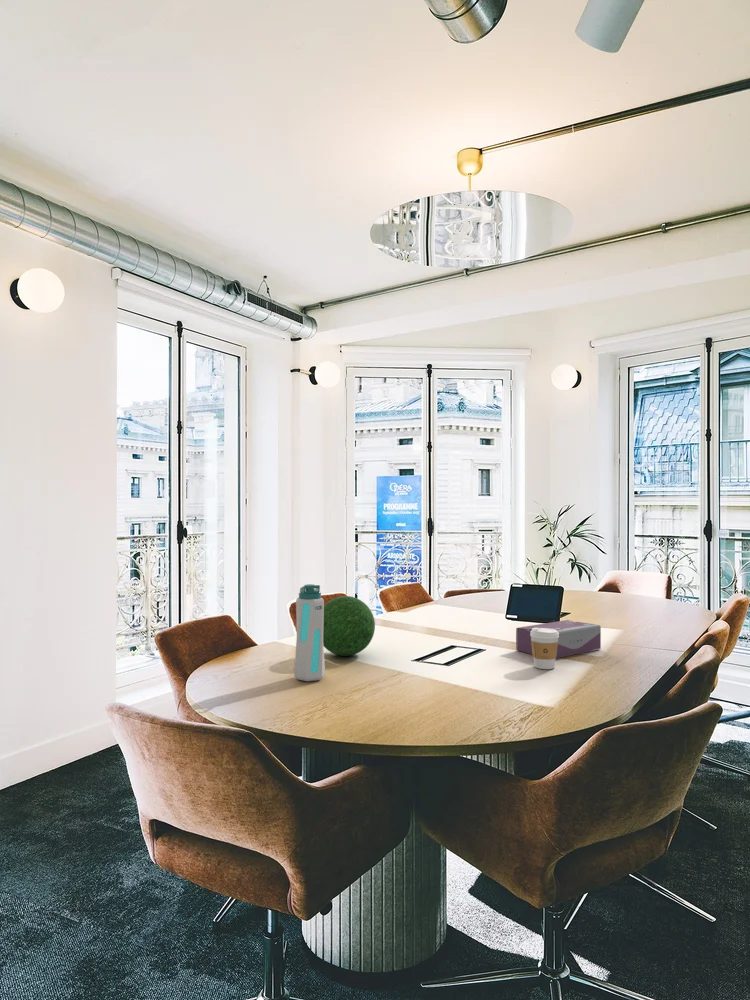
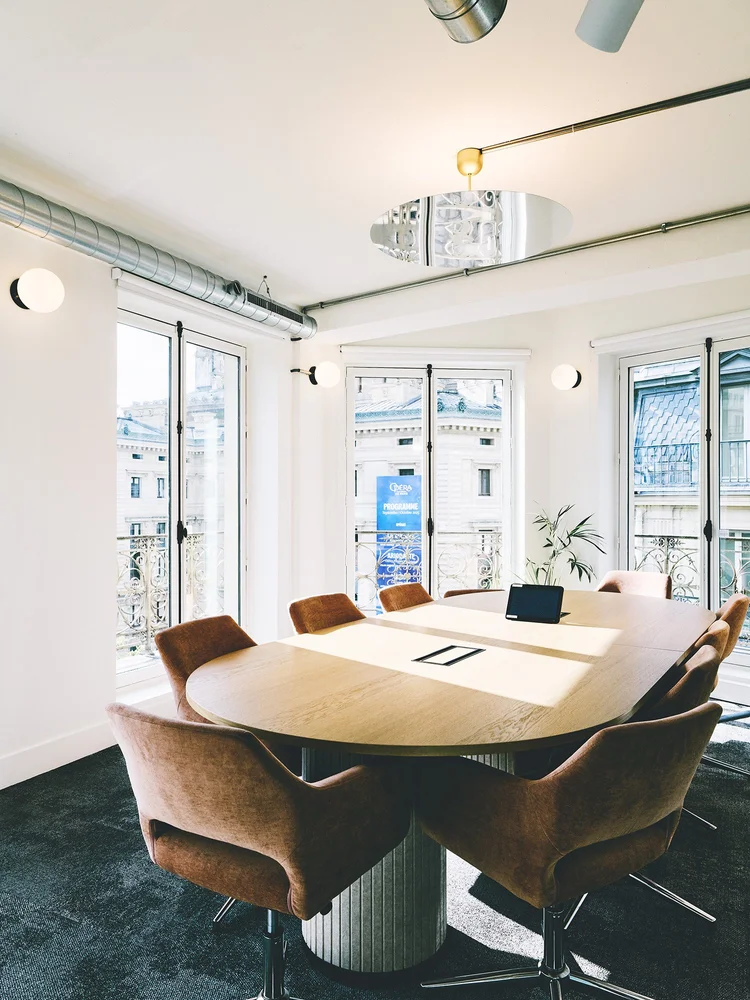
- tissue box [515,619,602,659]
- water bottle [293,583,326,682]
- coffee cup [530,628,559,670]
- decorative ball [323,595,376,657]
